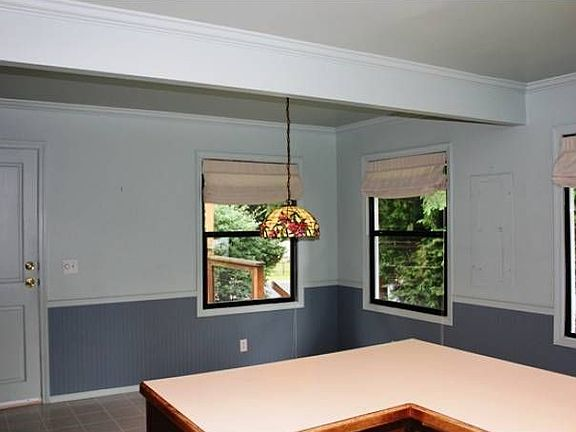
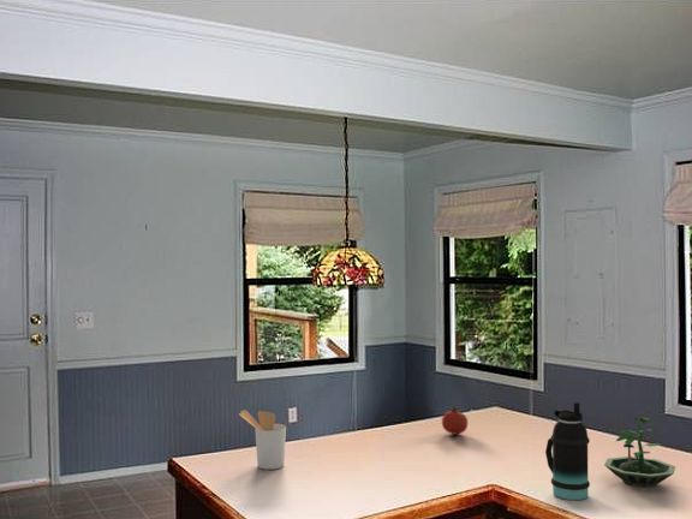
+ terrarium [603,416,676,488]
+ bottle [544,401,591,501]
+ utensil holder [238,408,287,471]
+ fruit [441,406,469,435]
